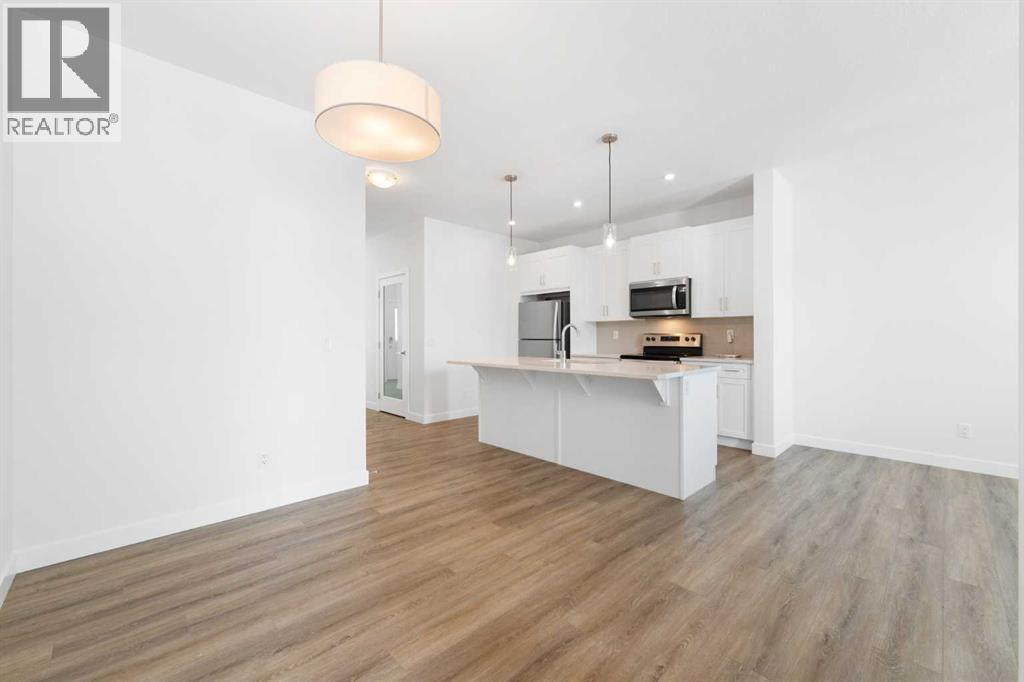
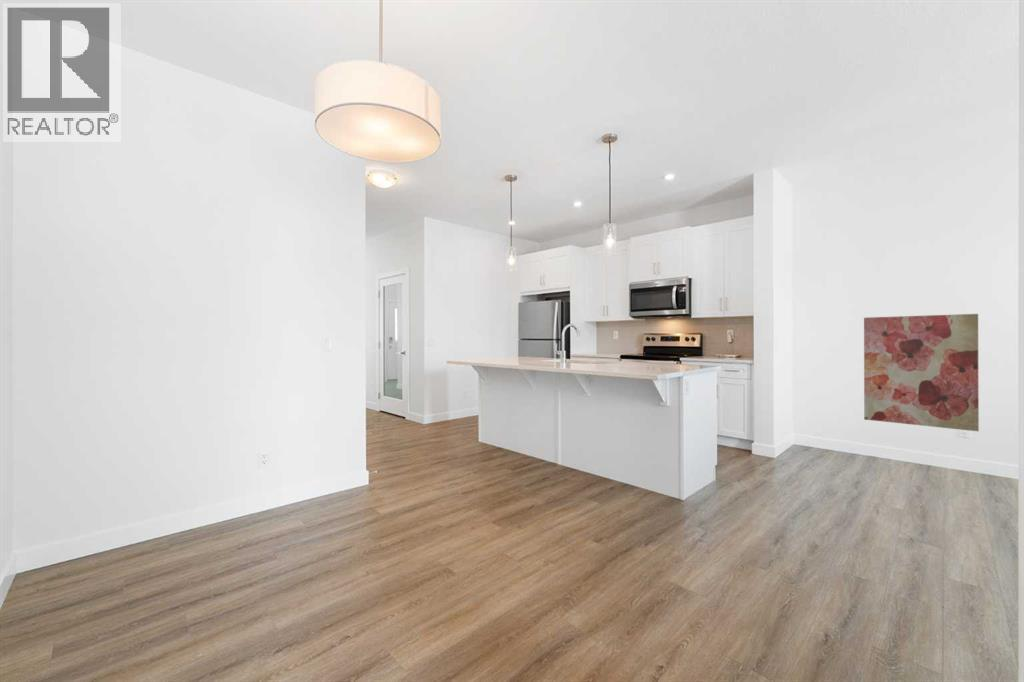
+ wall art [863,313,980,432]
